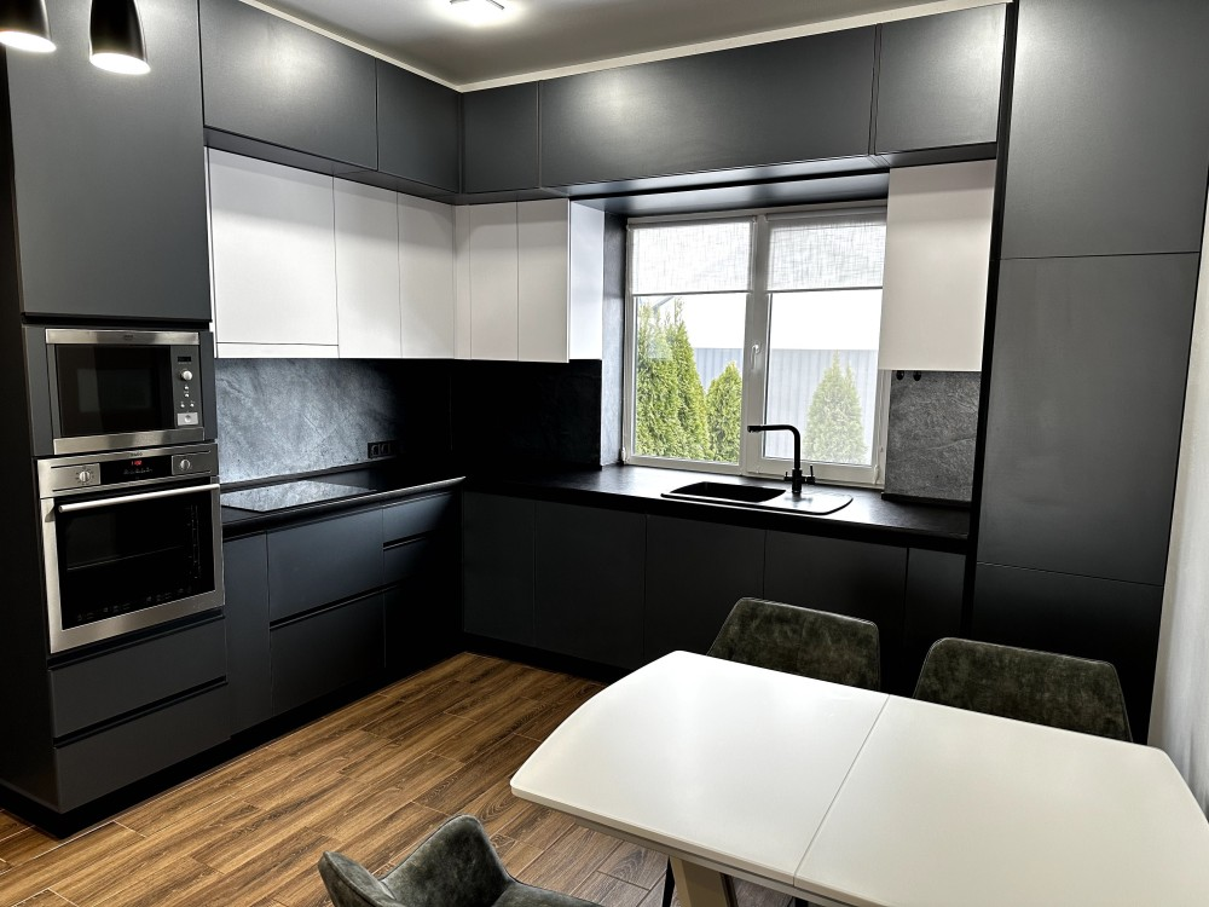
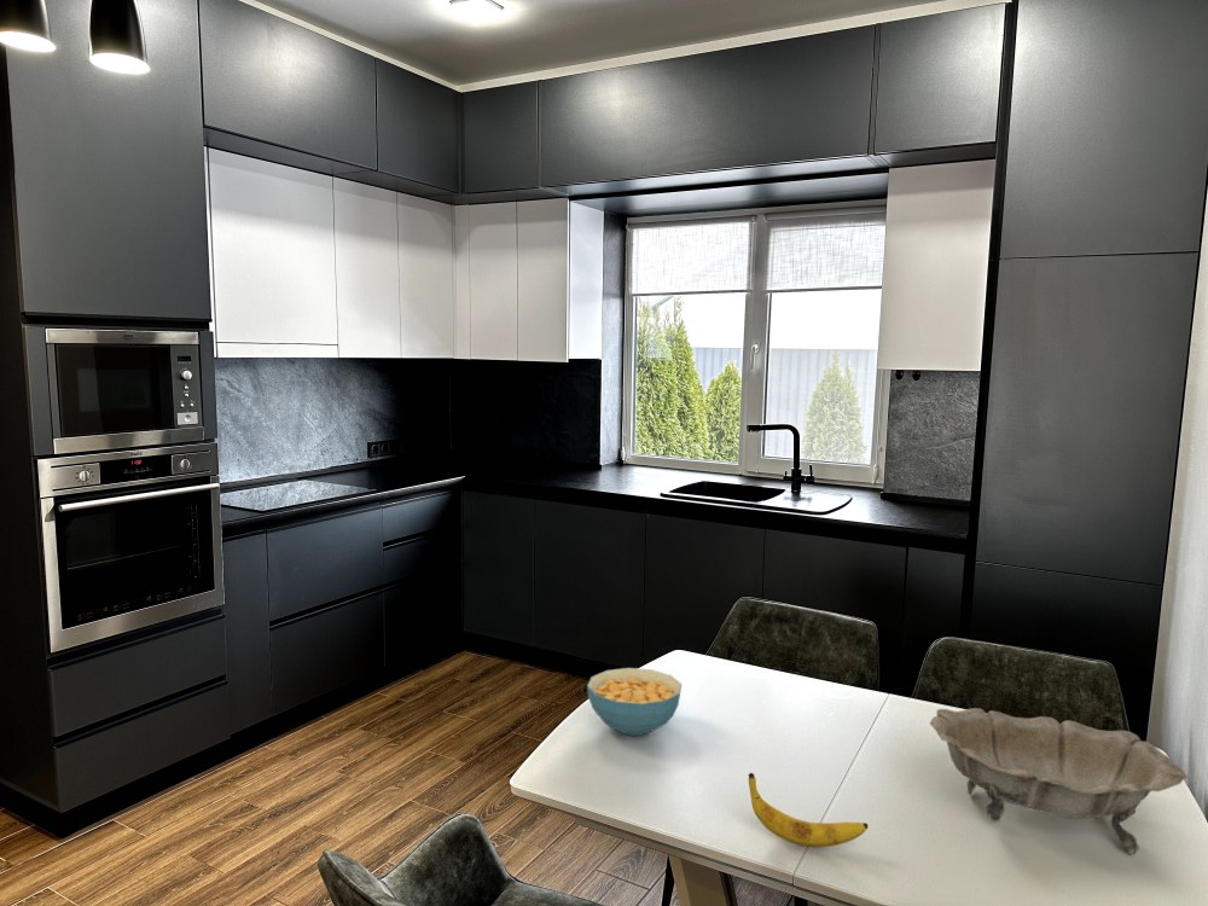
+ cereal bowl [586,667,683,737]
+ decorative bowl [929,707,1189,855]
+ banana [748,772,869,848]
